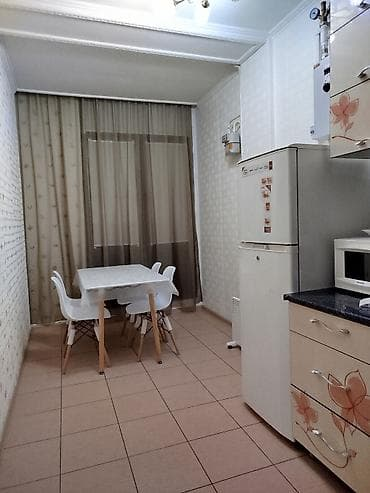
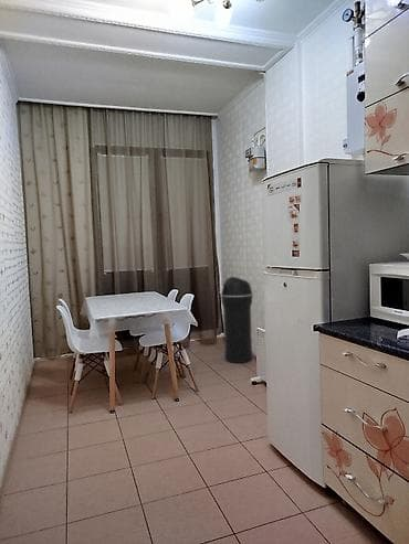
+ trash can [219,276,253,364]
